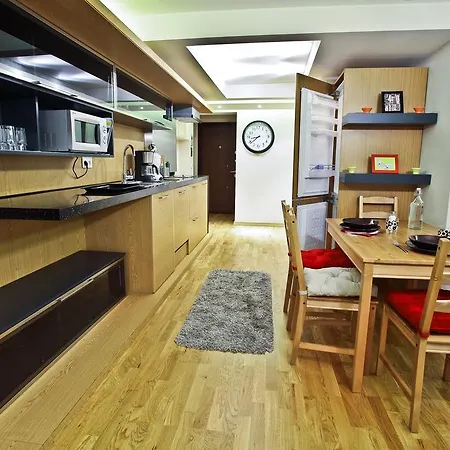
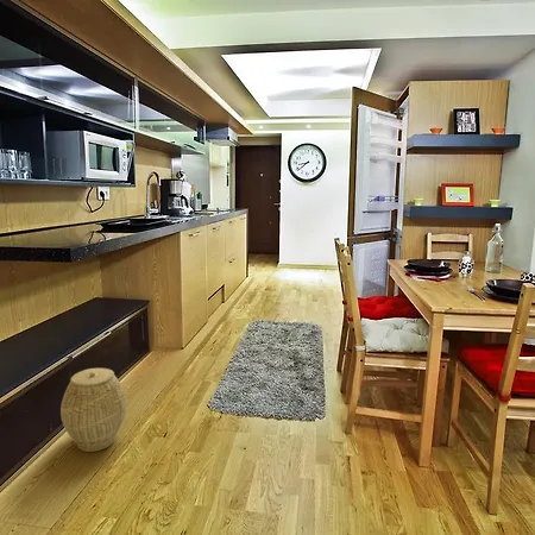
+ woven basket [59,367,128,453]
